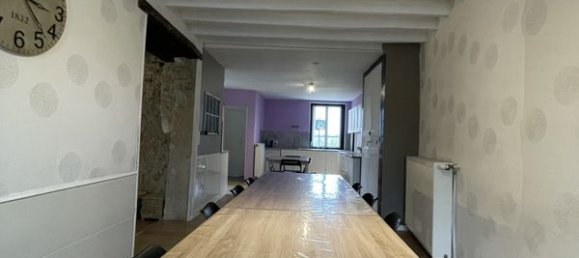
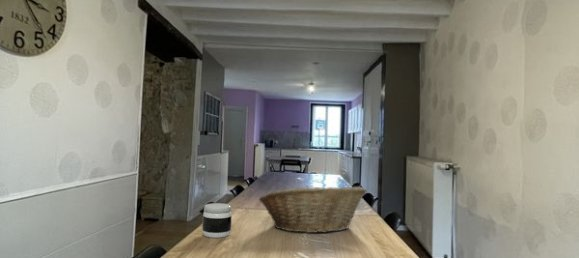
+ fruit basket [258,185,368,234]
+ jar [201,202,233,239]
